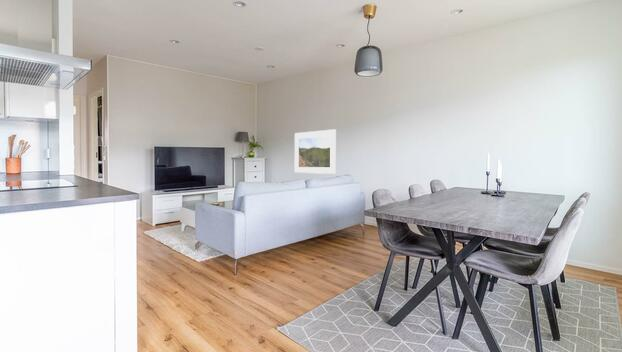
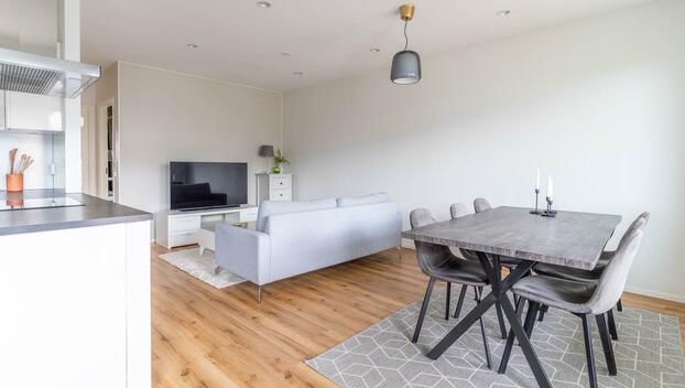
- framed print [294,128,337,175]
